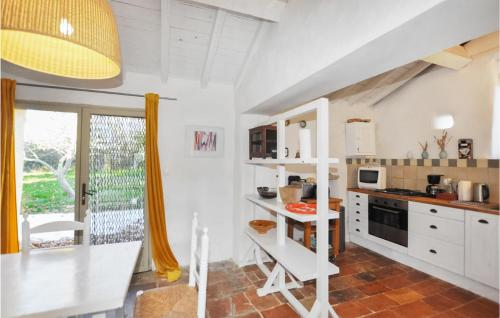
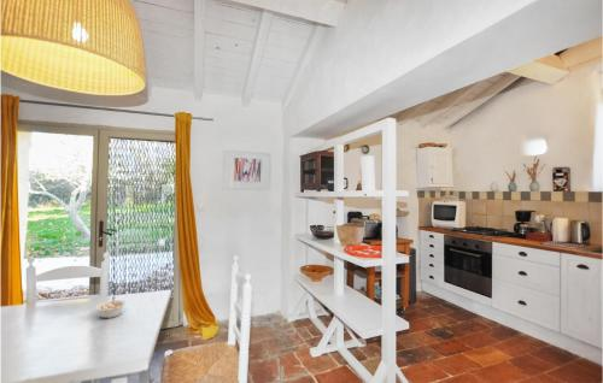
+ legume [94,295,127,319]
